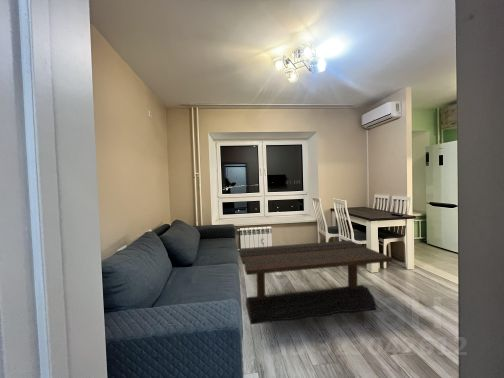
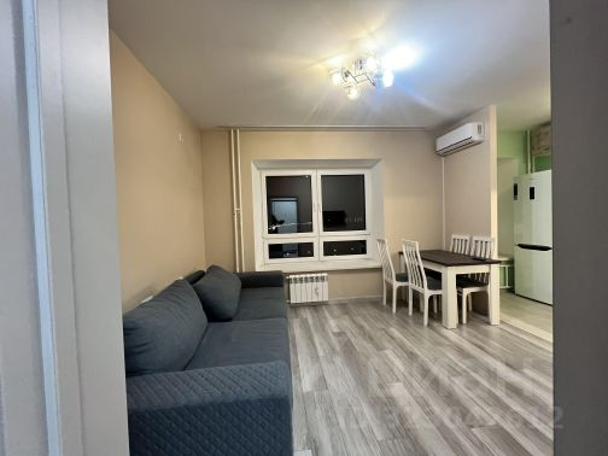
- coffee table [239,239,393,326]
